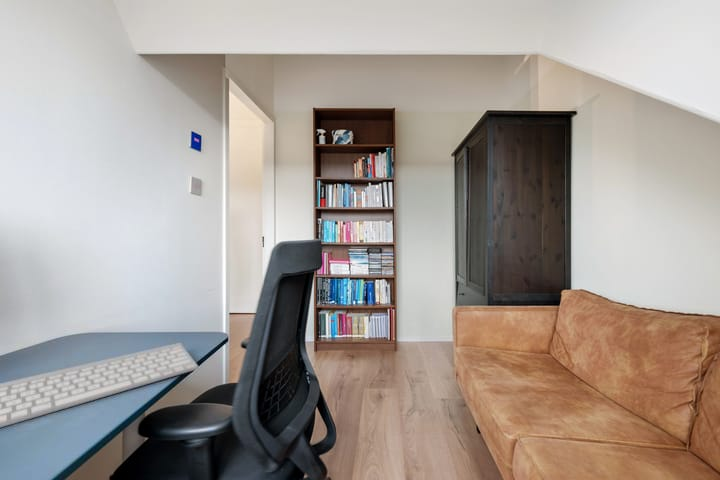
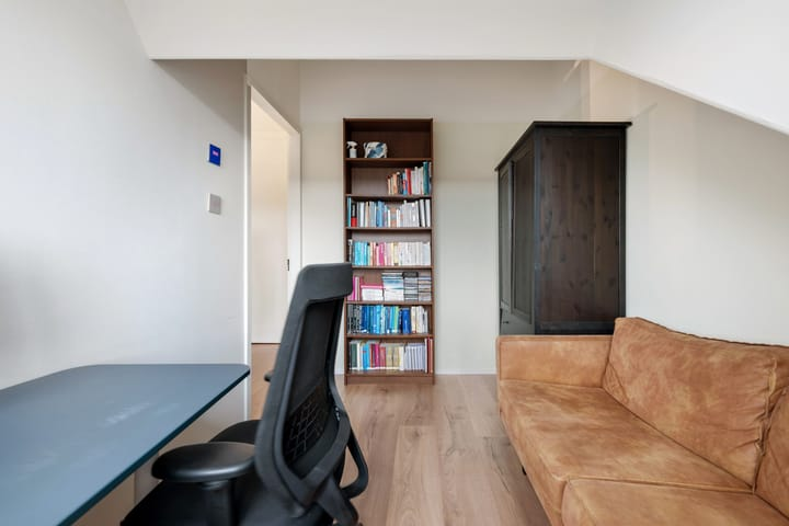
- keyboard [0,342,199,428]
